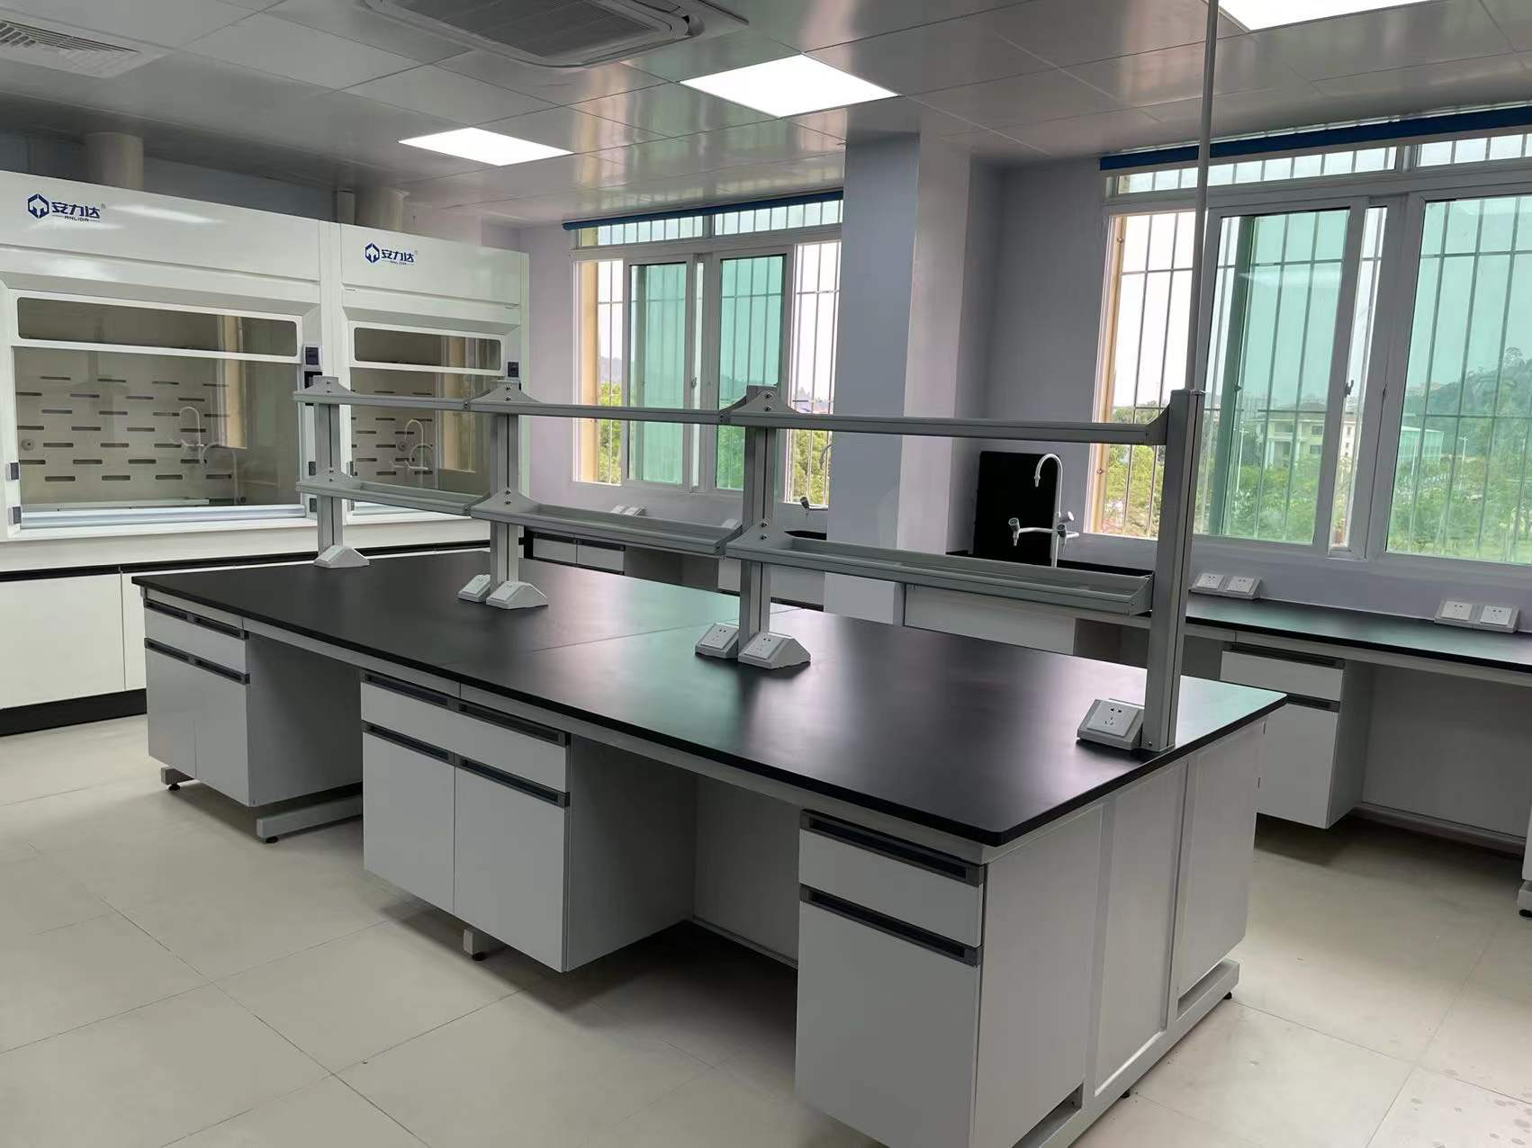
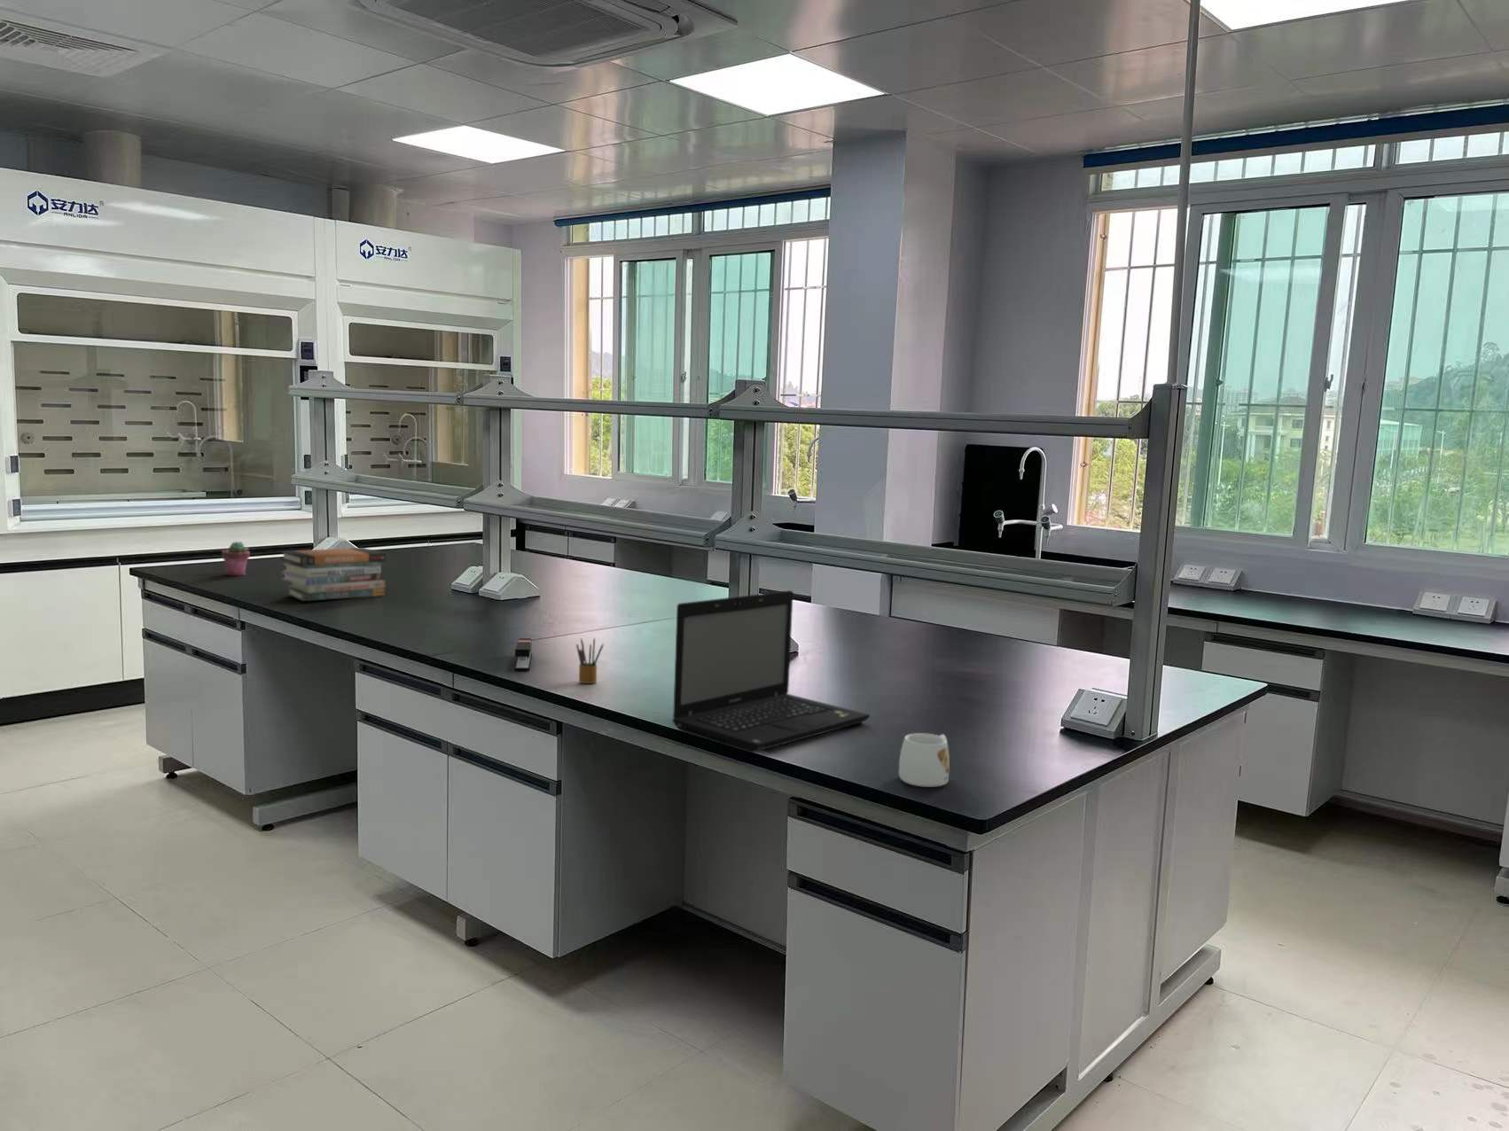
+ mug [898,732,951,788]
+ pencil box [575,637,605,684]
+ potted succulent [221,541,251,577]
+ book stack [279,546,386,602]
+ laptop [671,589,871,753]
+ stapler [513,637,532,671]
